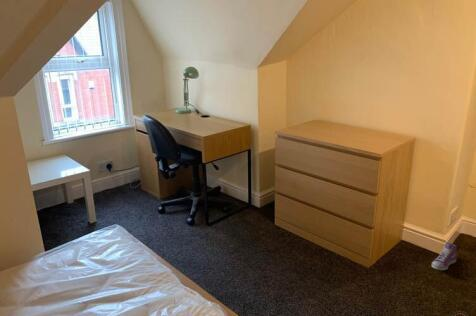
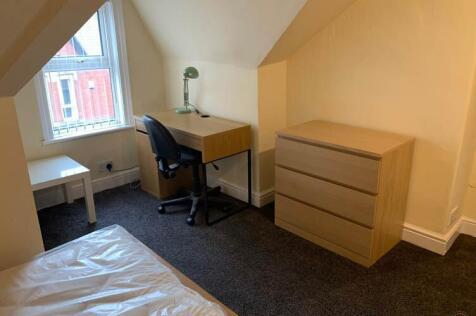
- sneaker [431,242,457,271]
